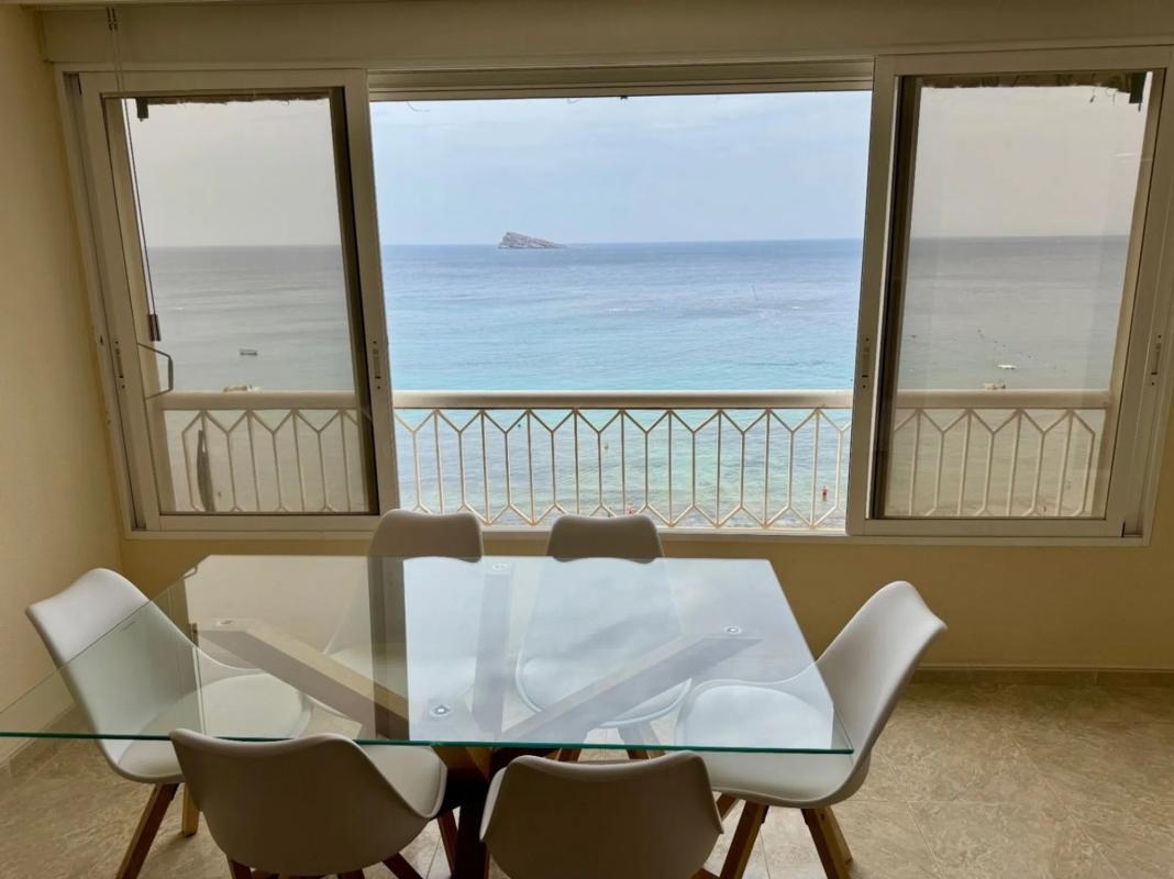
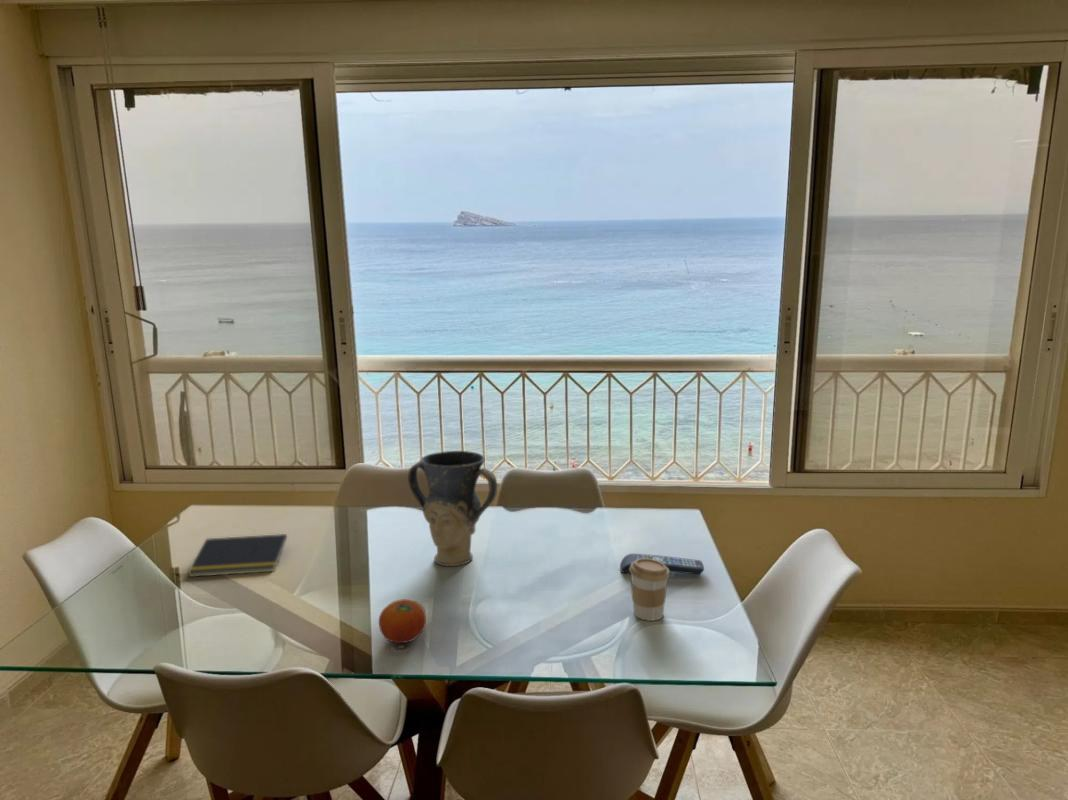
+ vase [407,450,498,567]
+ fruit [378,598,427,644]
+ remote control [619,553,705,576]
+ coffee cup [629,558,670,622]
+ notepad [187,533,288,578]
